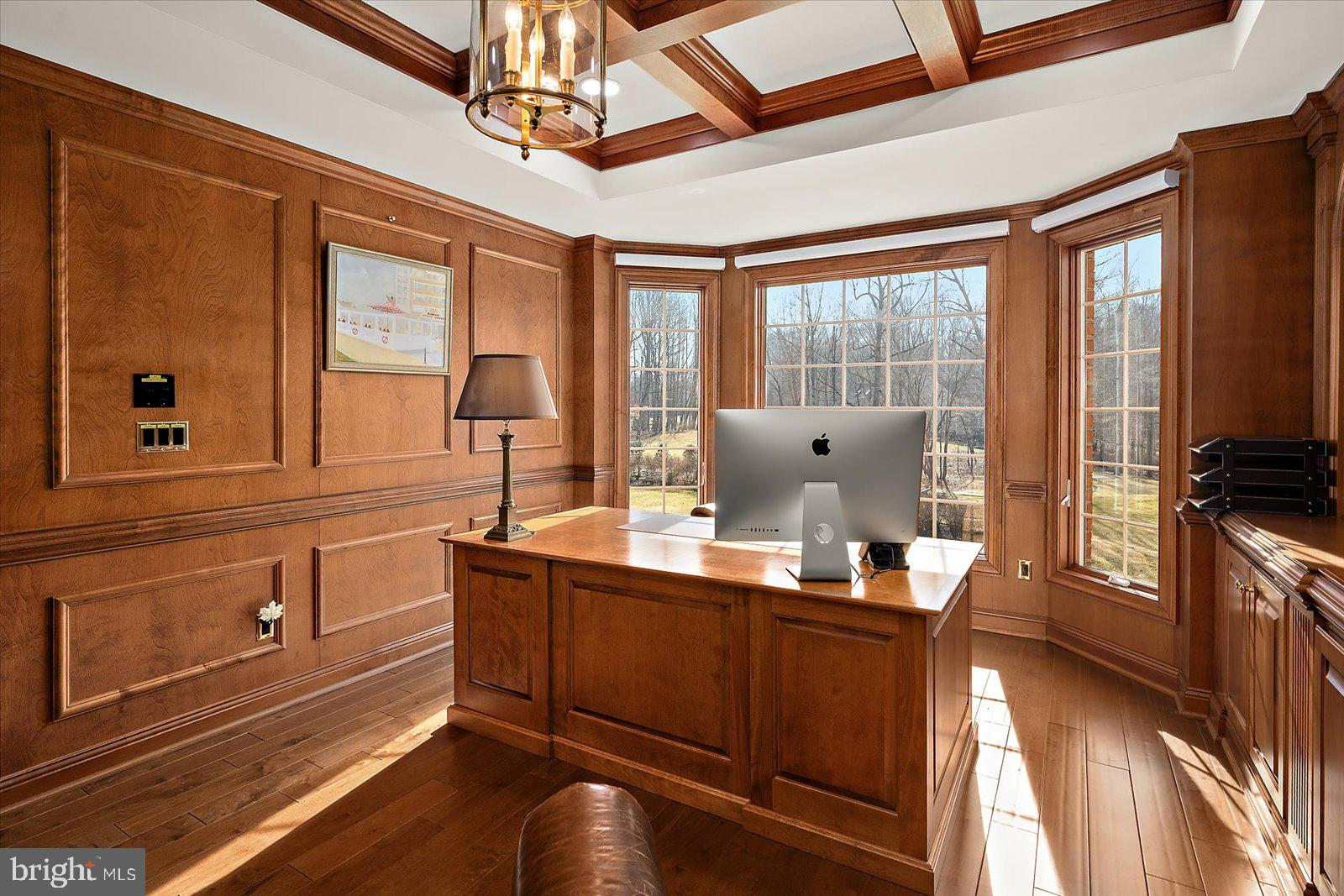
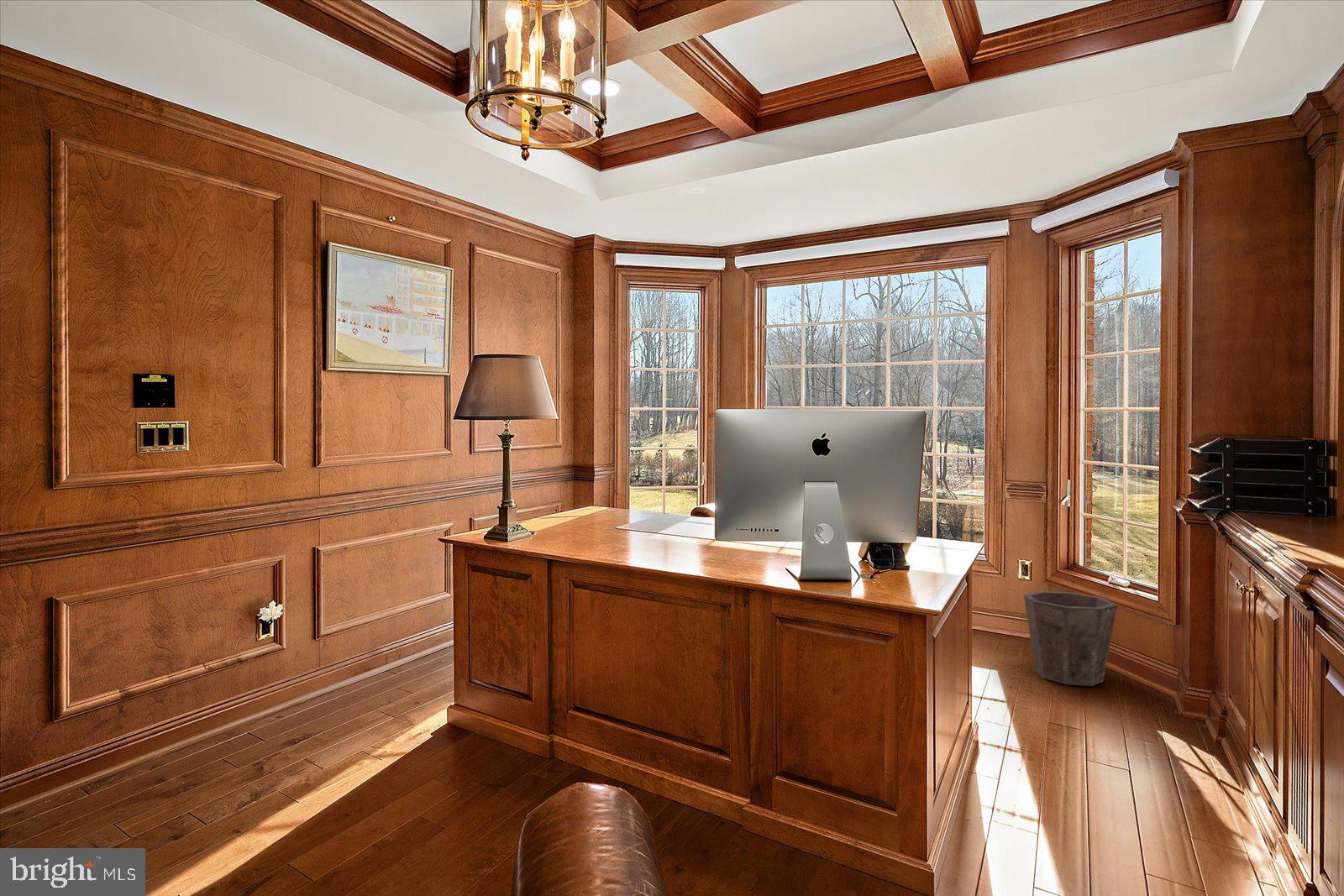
+ waste bin [1023,590,1117,687]
